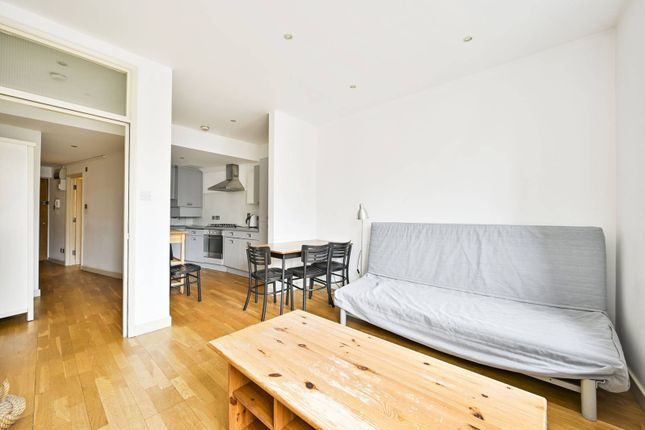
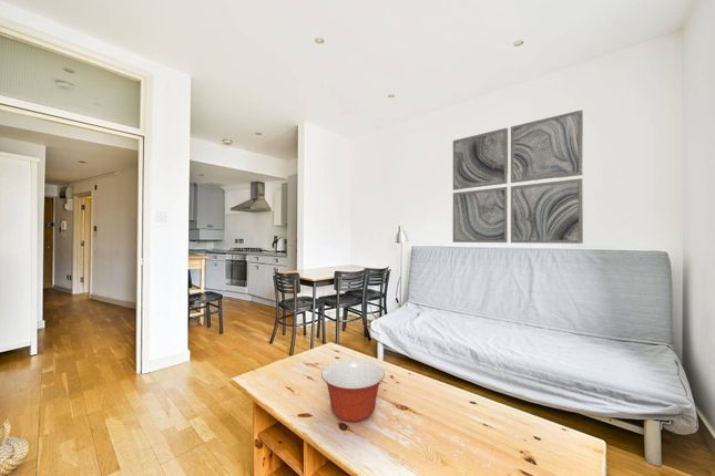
+ wall art [452,108,584,245]
+ mixing bowl [320,359,386,423]
